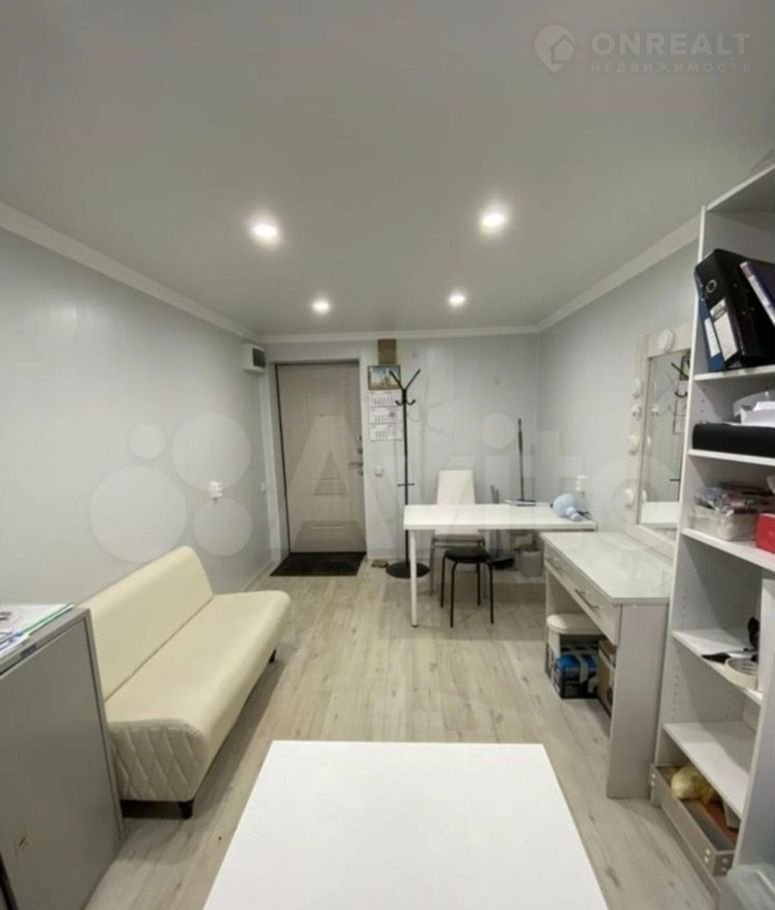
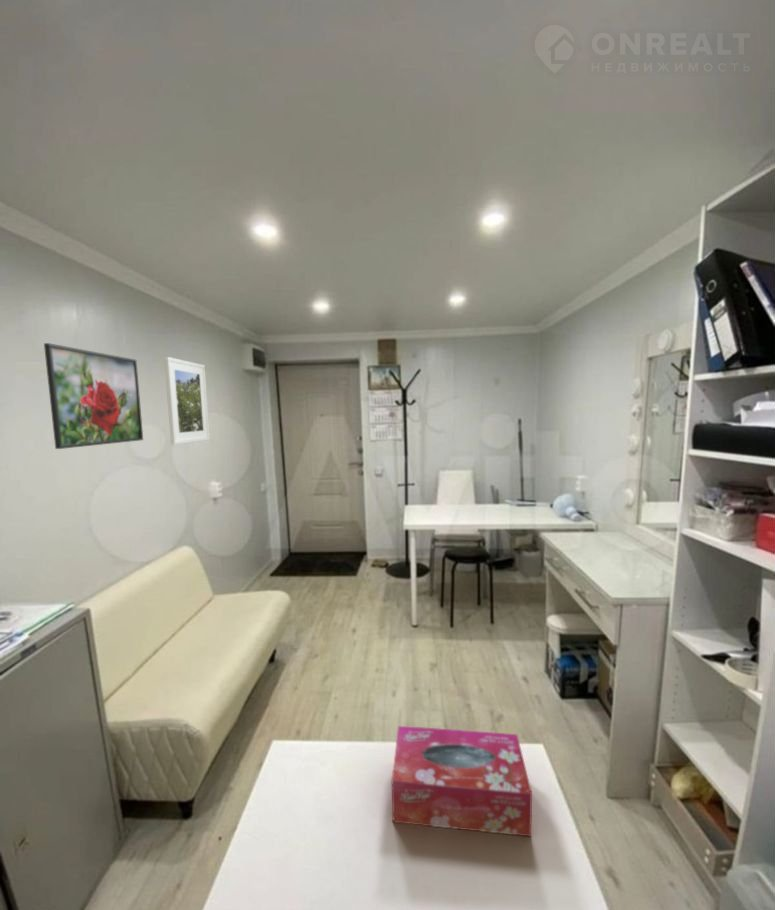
+ tissue box [391,725,533,838]
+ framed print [43,342,144,450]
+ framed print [163,356,211,446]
